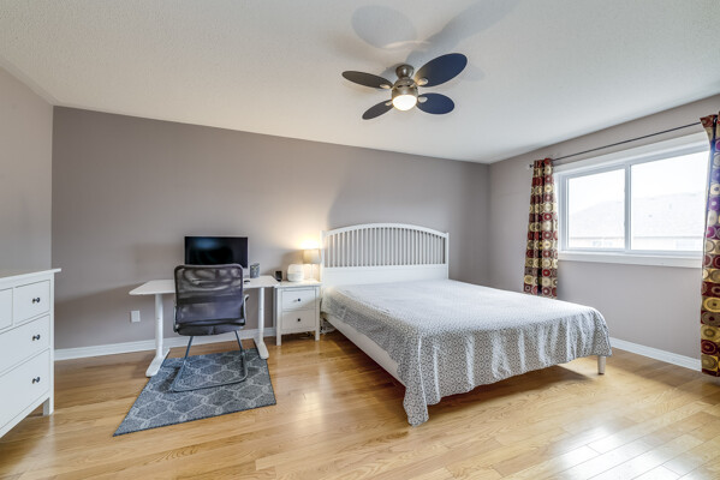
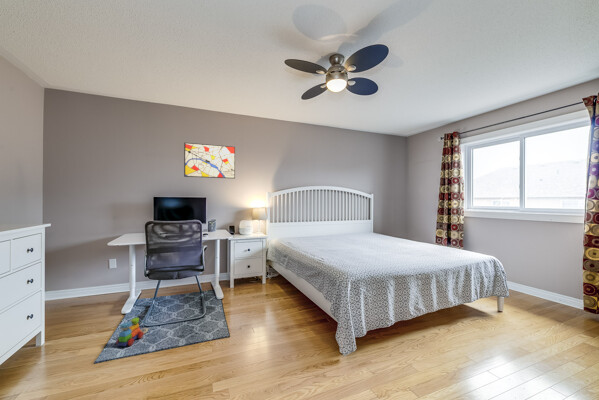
+ wall art [183,142,236,180]
+ toy train [116,317,150,347]
